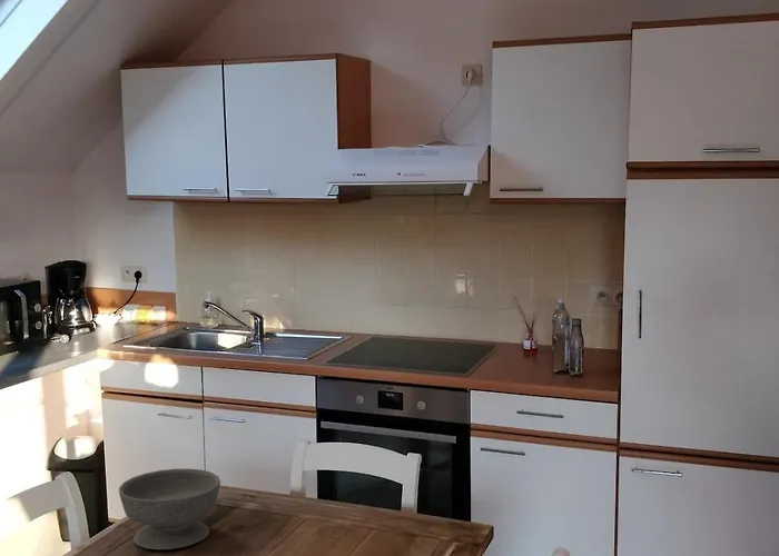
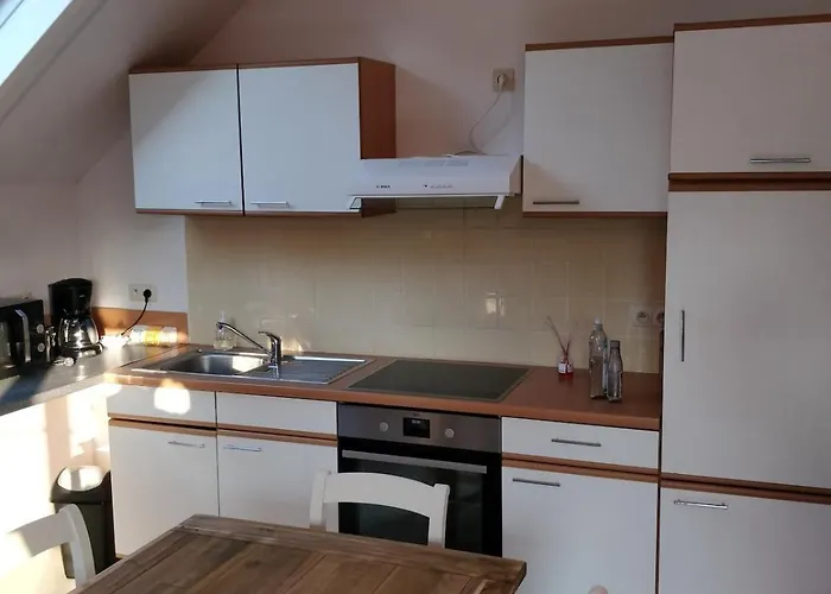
- bowl [118,468,221,550]
